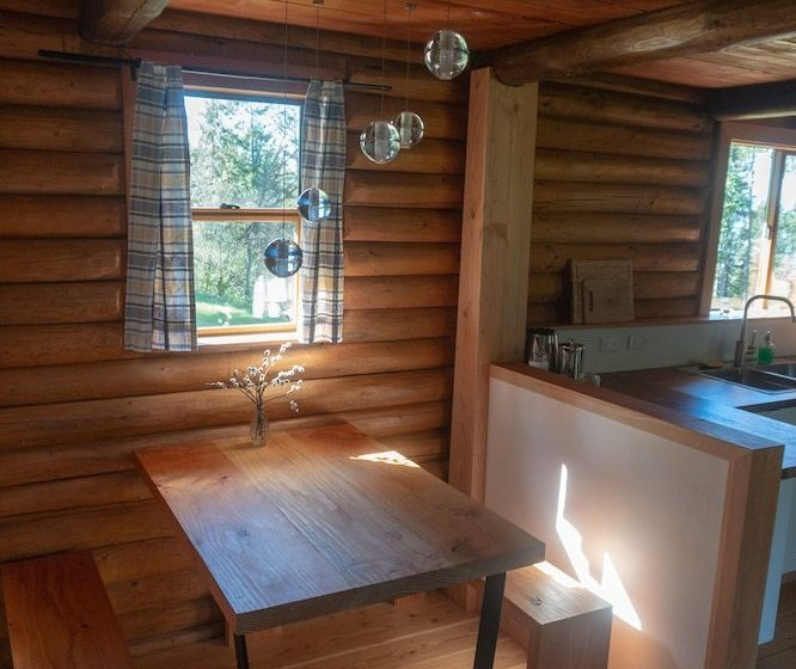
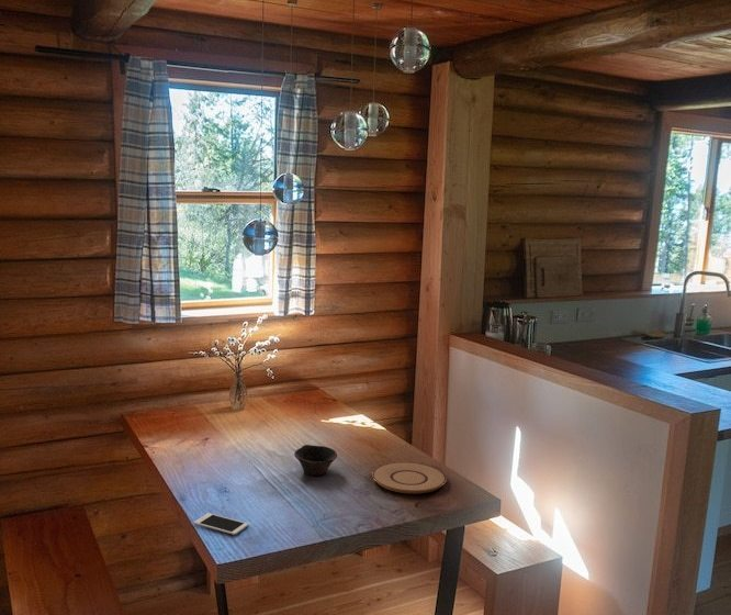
+ bowl [293,444,338,477]
+ plate [371,461,448,494]
+ cell phone [193,512,249,536]
